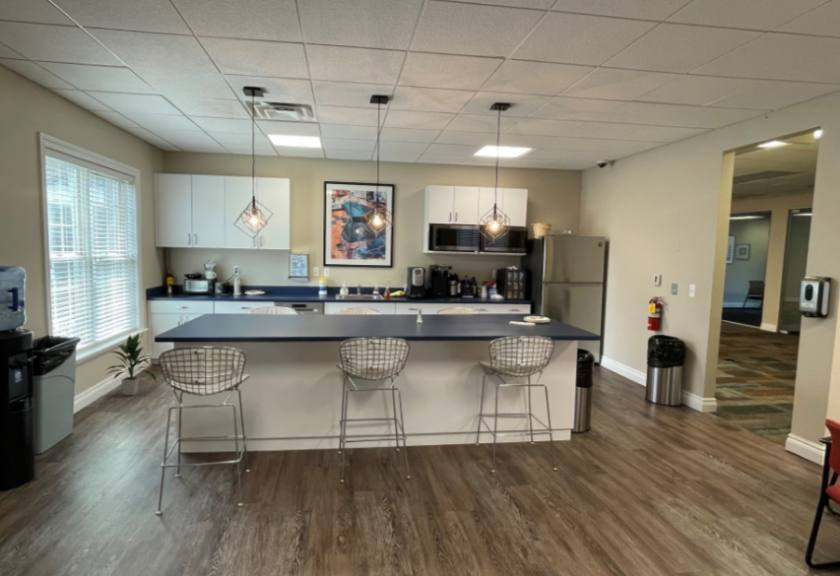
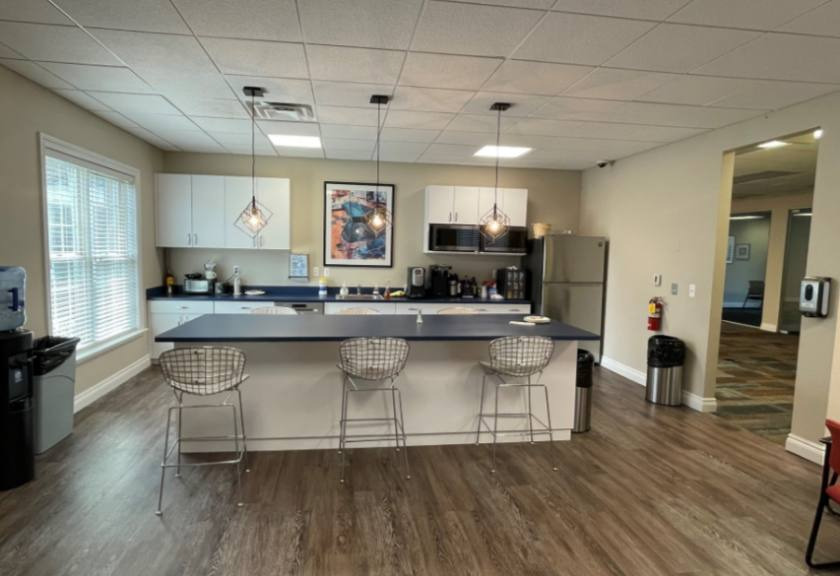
- indoor plant [105,332,158,396]
